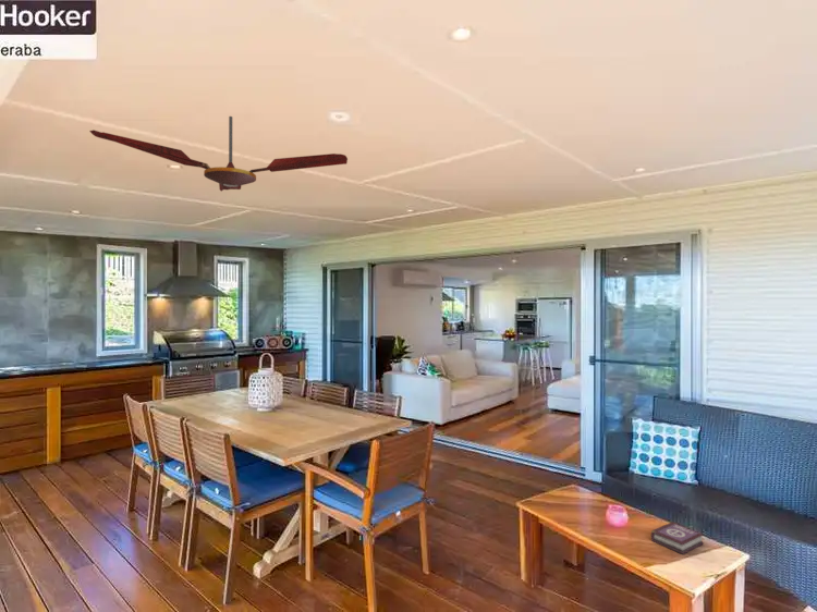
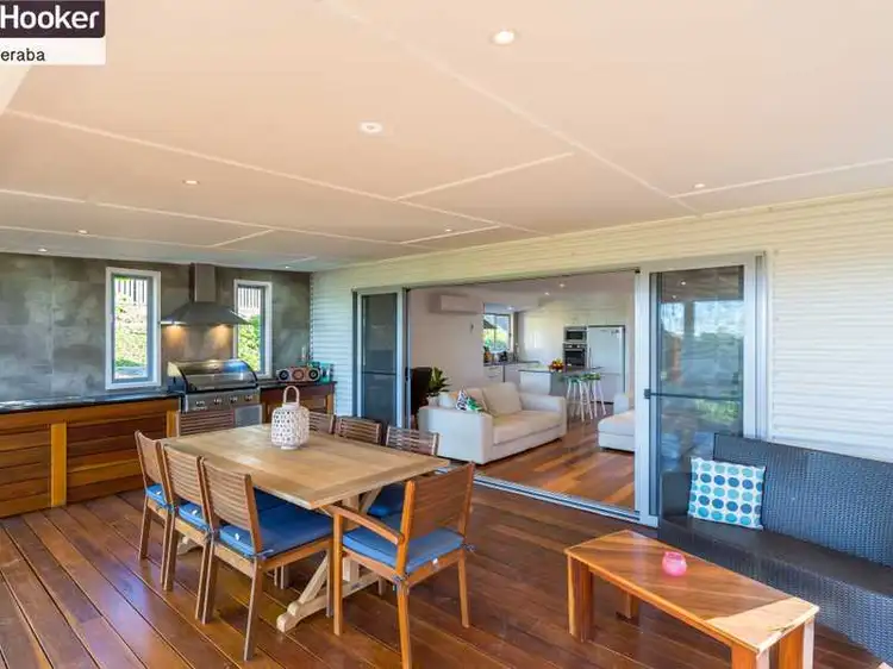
- book [650,521,705,555]
- ceiling fan [89,115,349,193]
